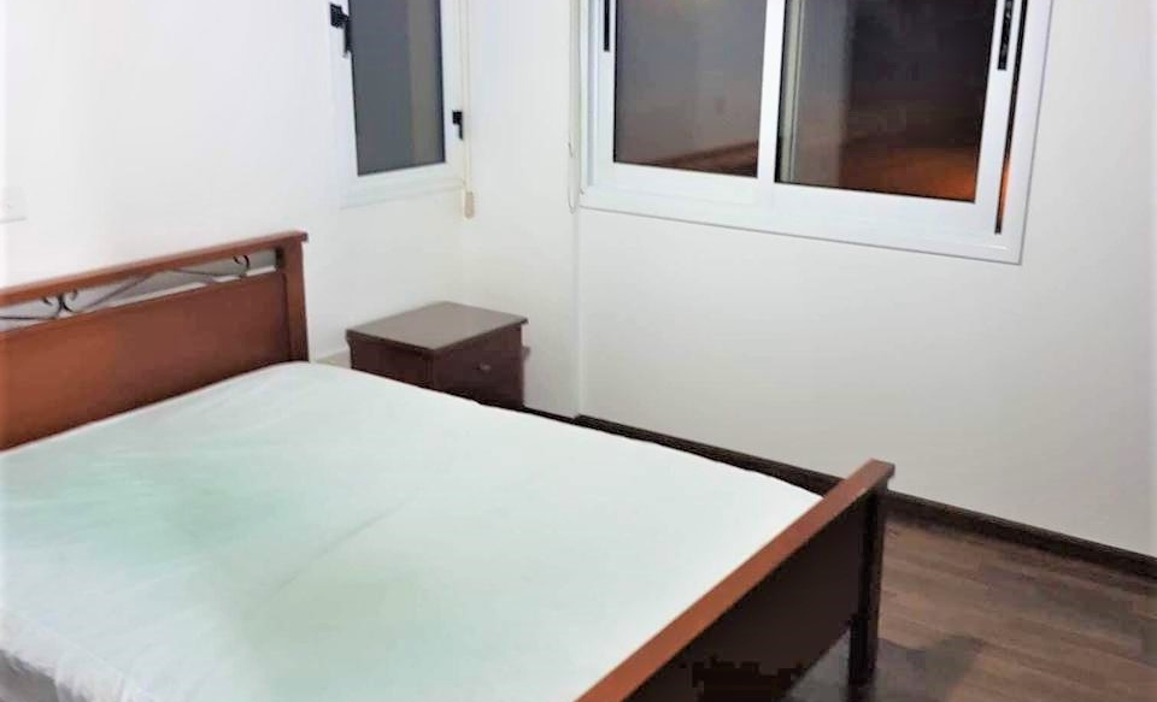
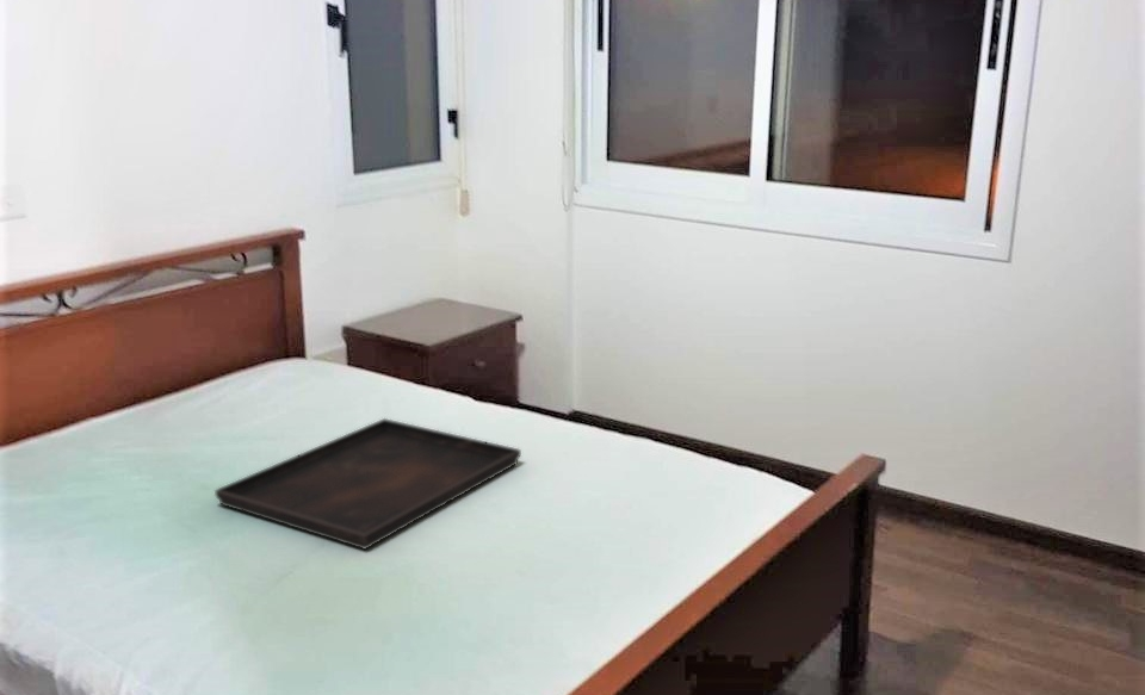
+ serving tray [213,417,522,551]
